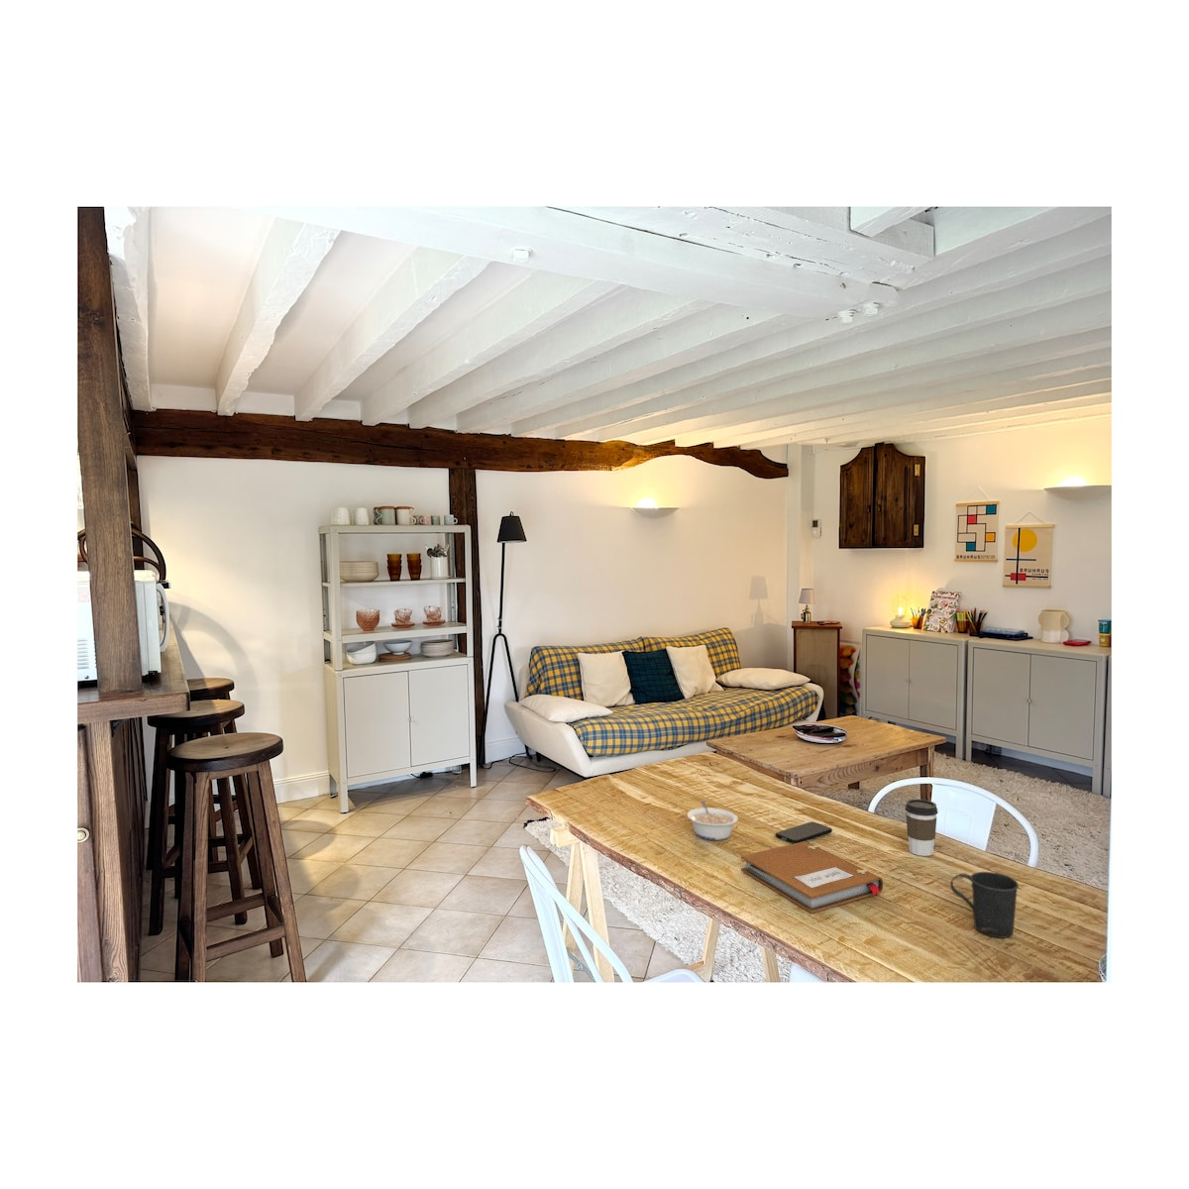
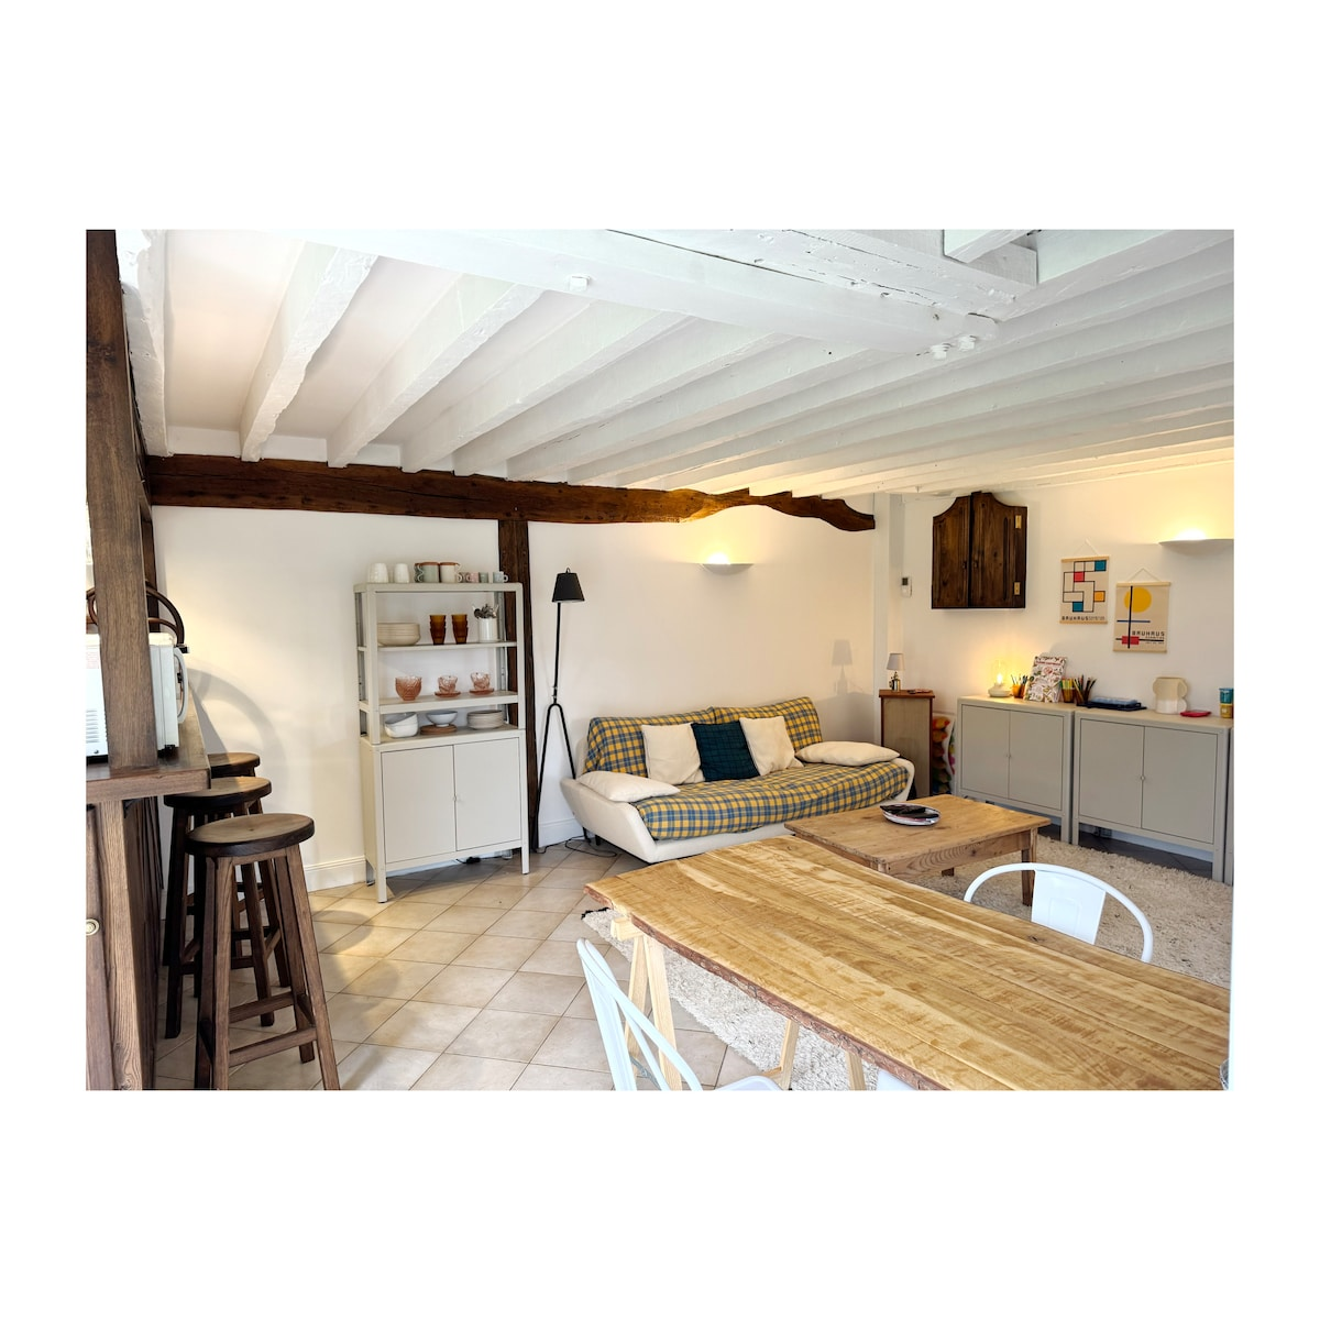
- legume [687,799,739,842]
- notebook [740,841,884,914]
- smartphone [775,820,833,844]
- coffee cup [905,798,939,857]
- mug [949,871,1019,940]
